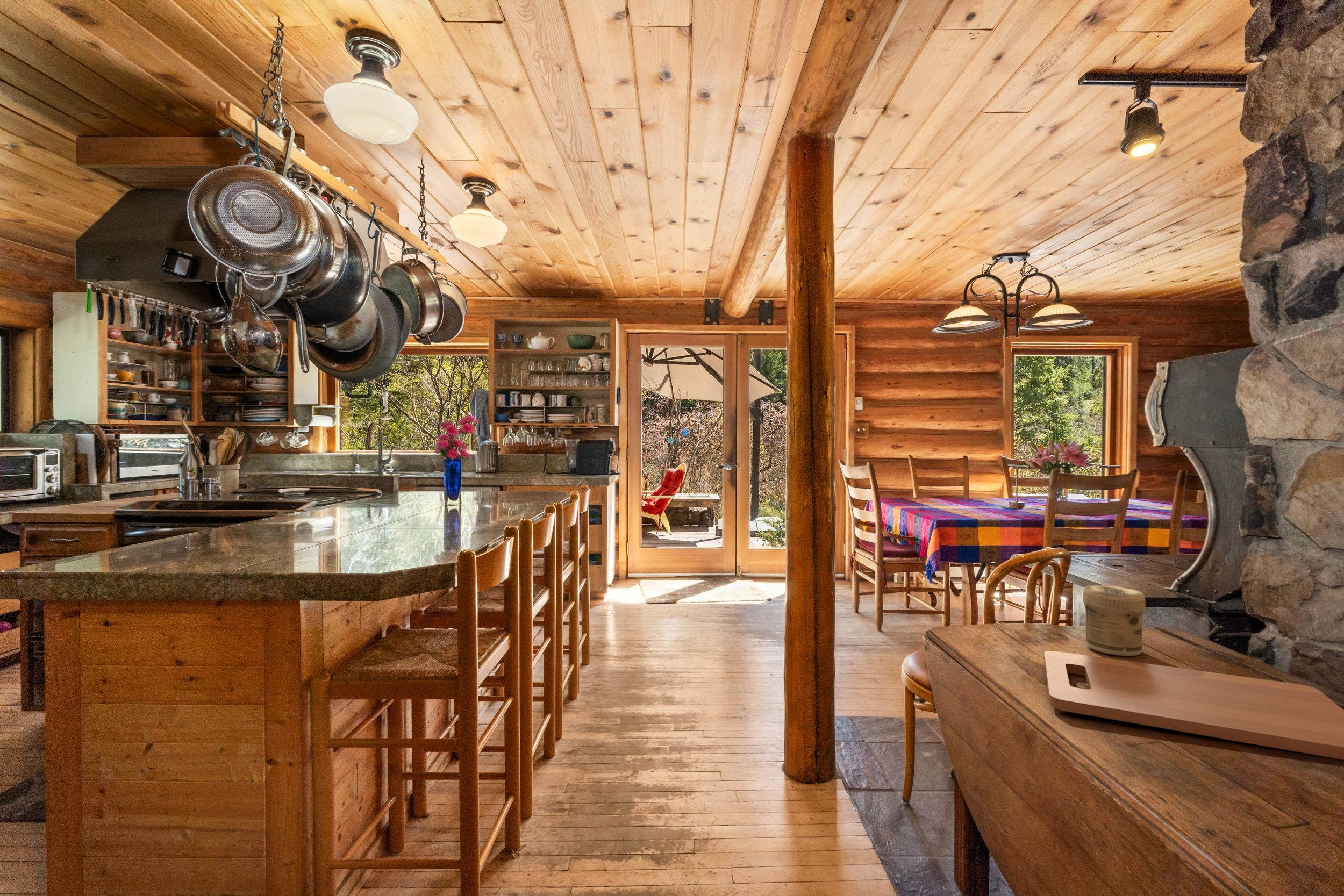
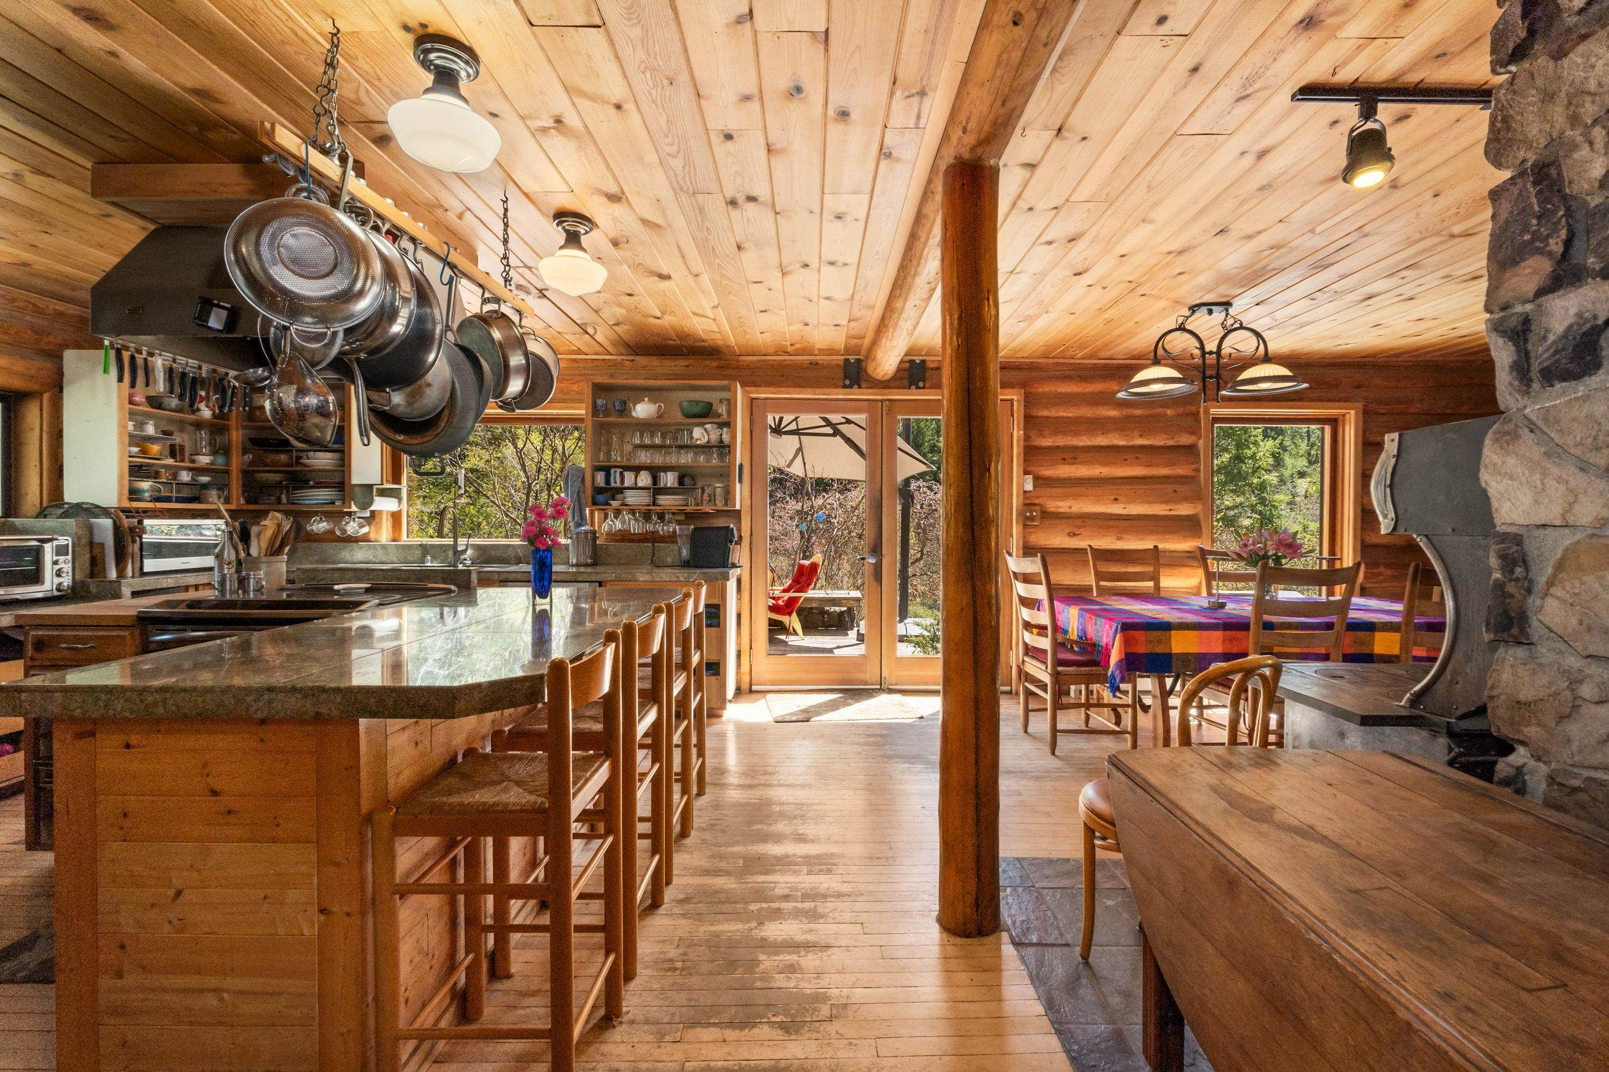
- jar [1083,584,1146,657]
- cutting board [1044,650,1344,761]
